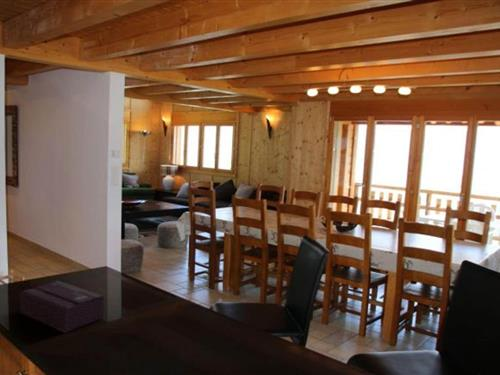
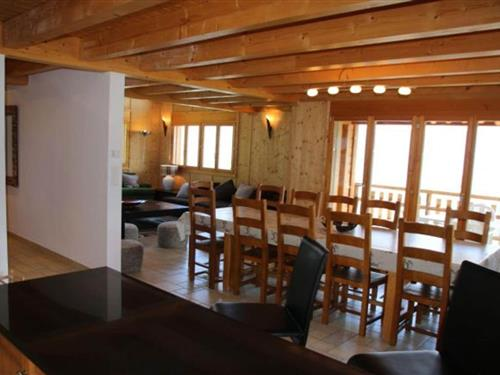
- tissue box [19,280,105,333]
